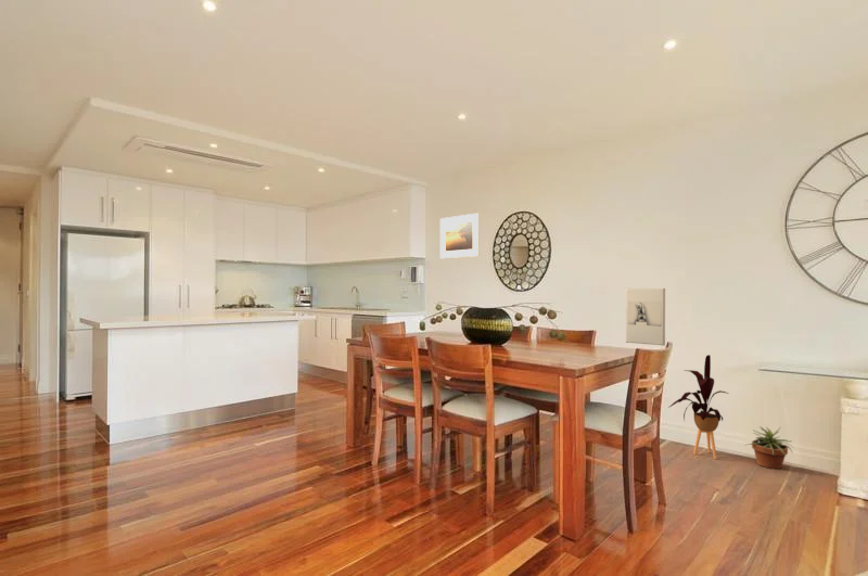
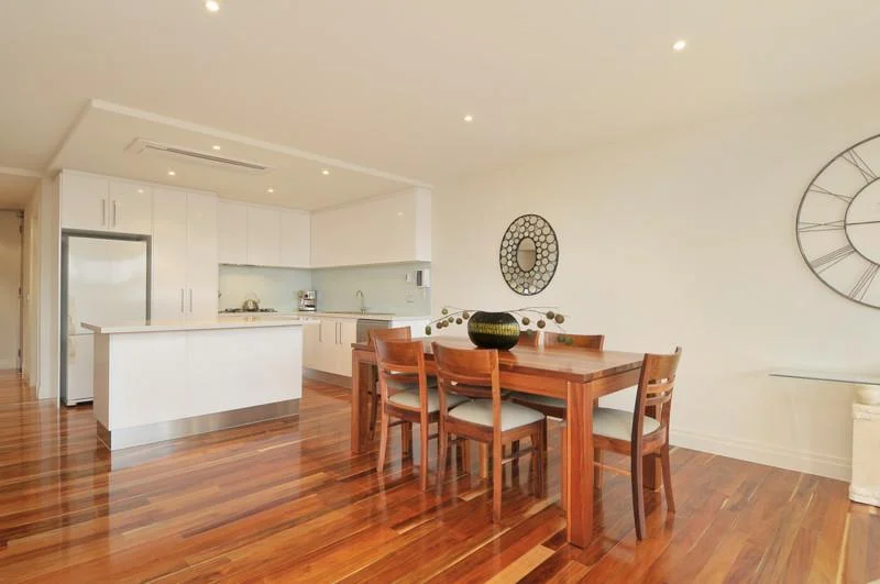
- house plant [667,354,729,460]
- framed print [439,213,481,259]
- wall sculpture [625,287,666,347]
- potted plant [743,425,794,470]
